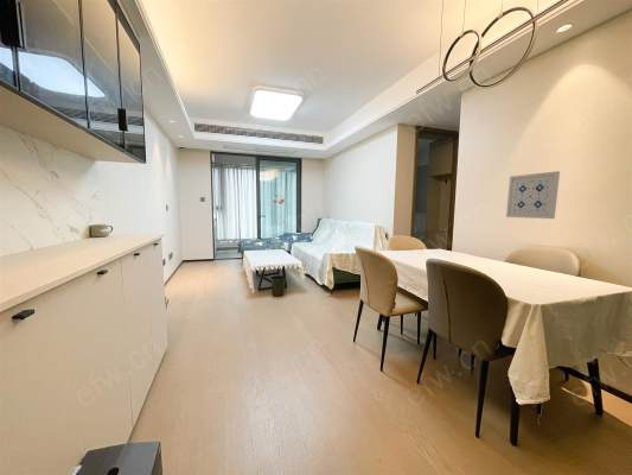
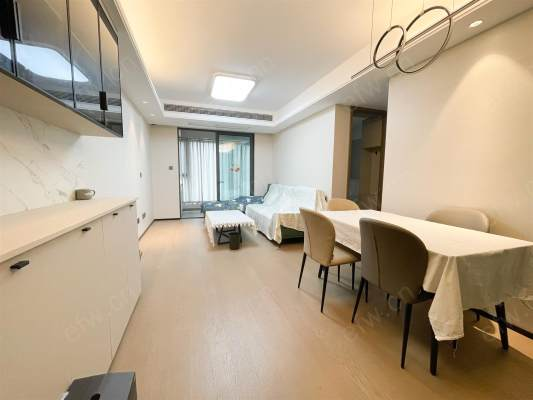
- wall art [505,170,561,220]
